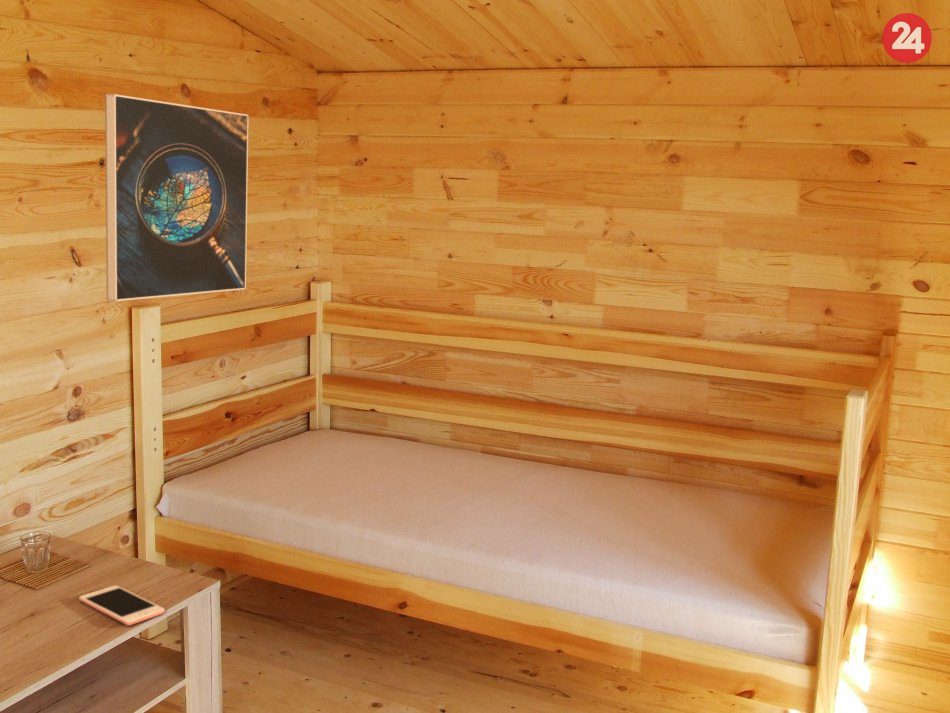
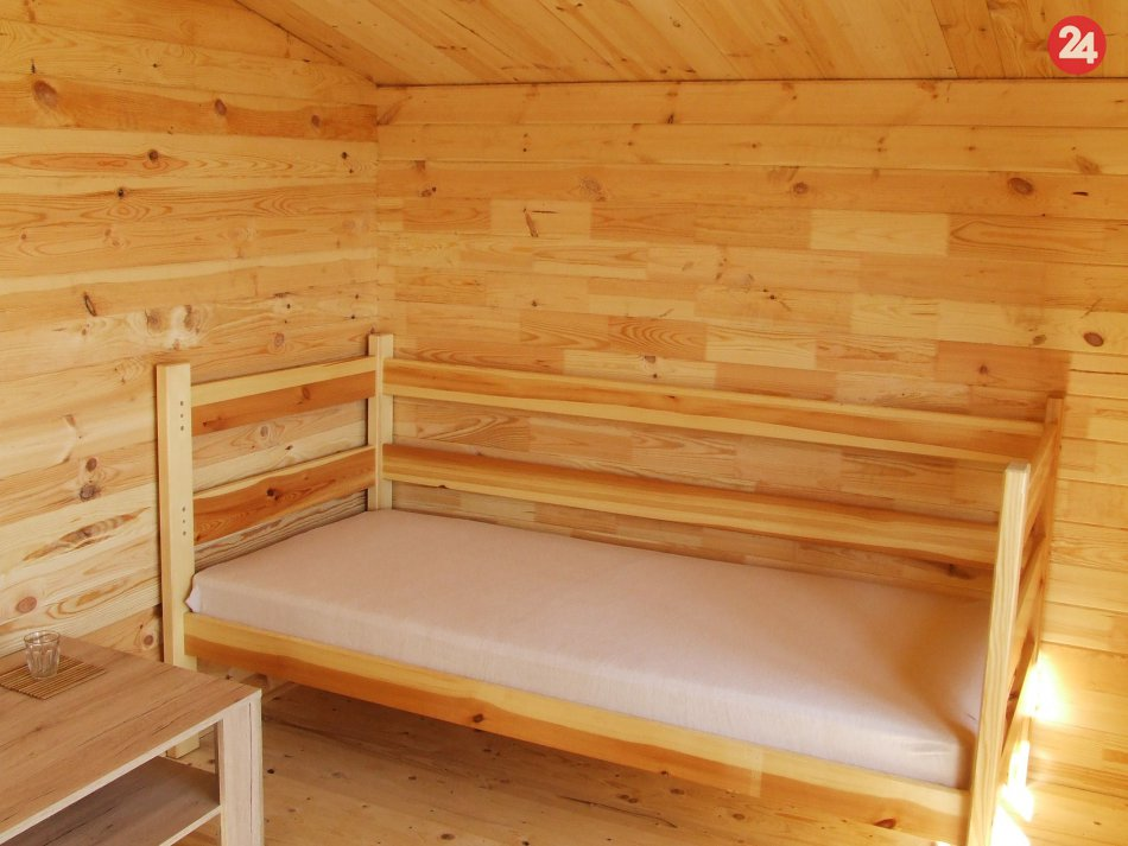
- cell phone [78,584,166,626]
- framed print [104,93,249,302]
